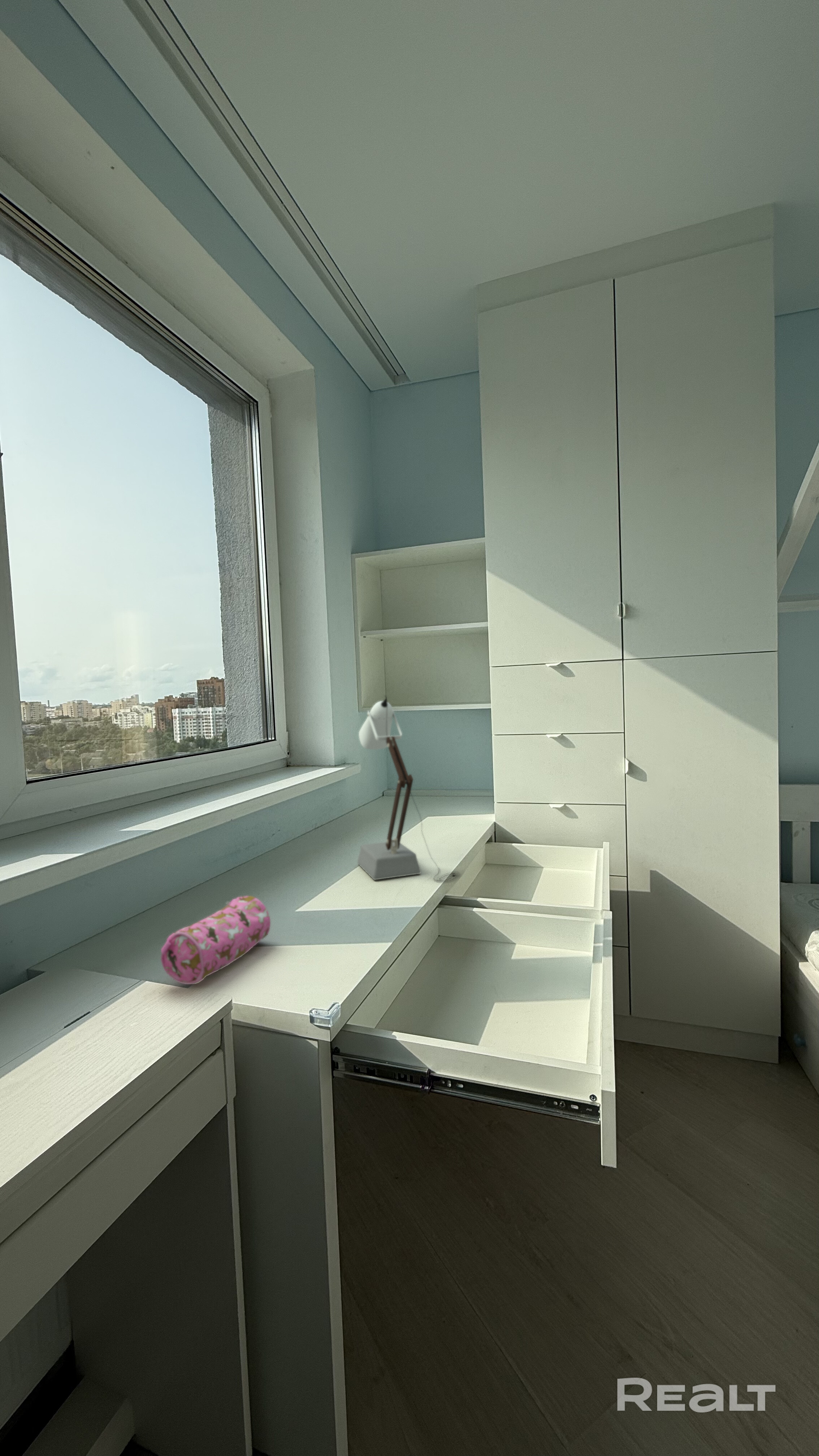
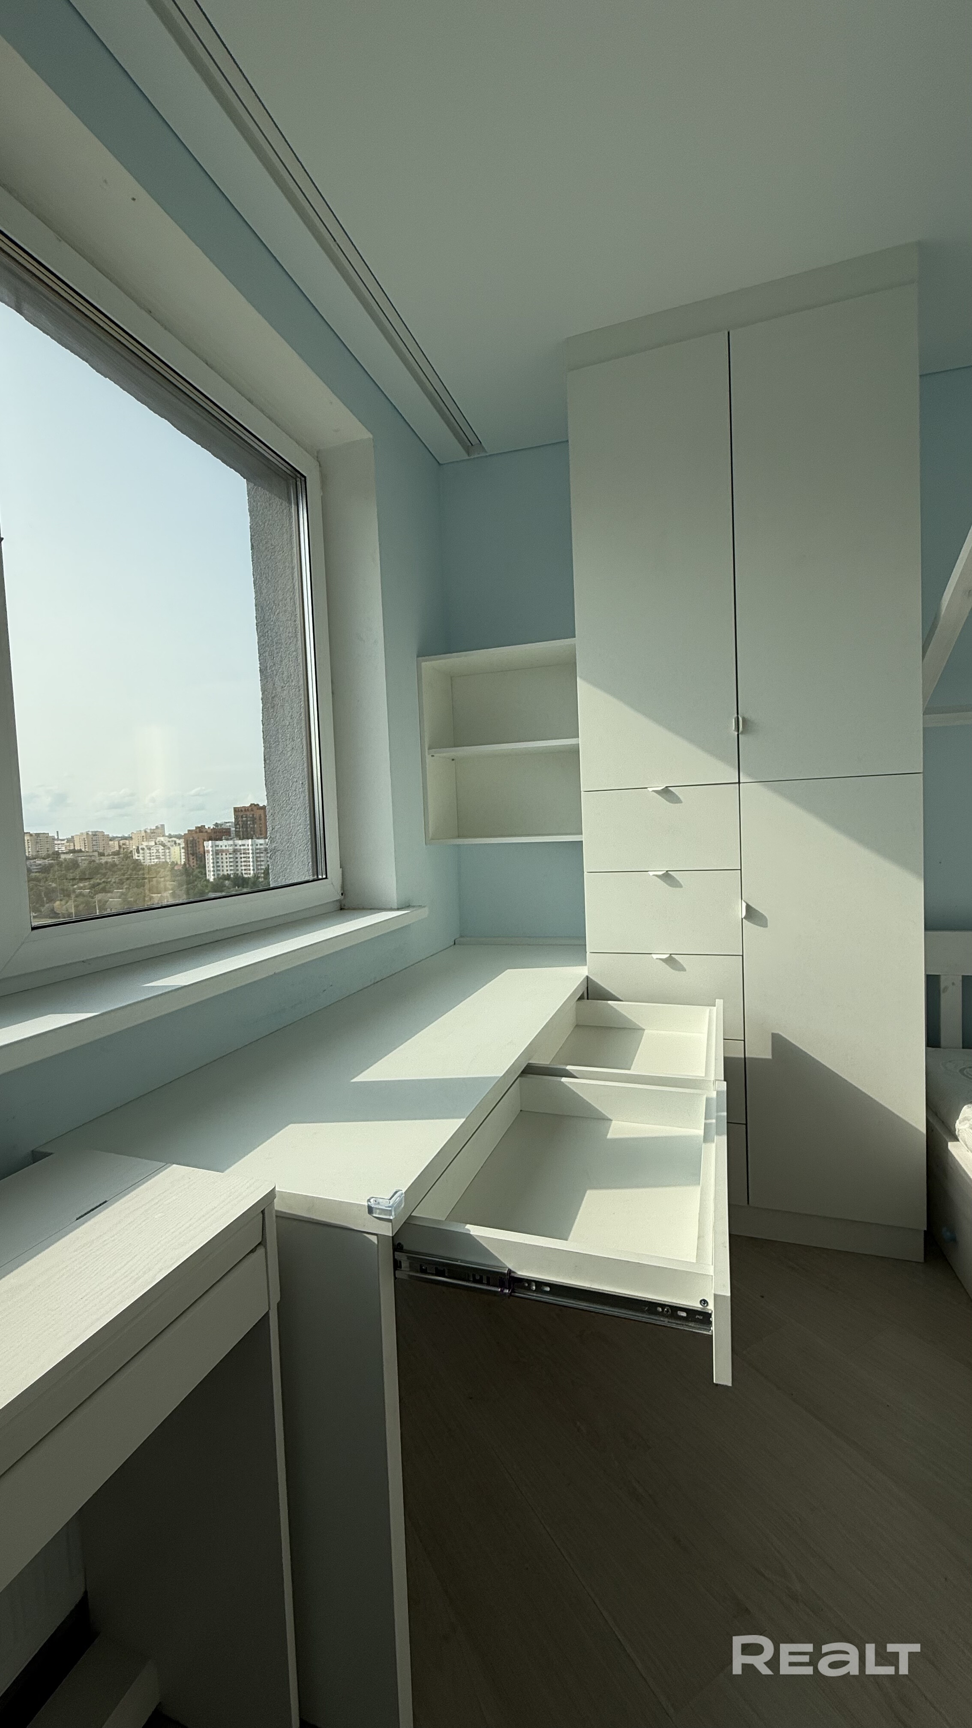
- desk lamp [357,695,460,882]
- pencil case [160,896,271,985]
